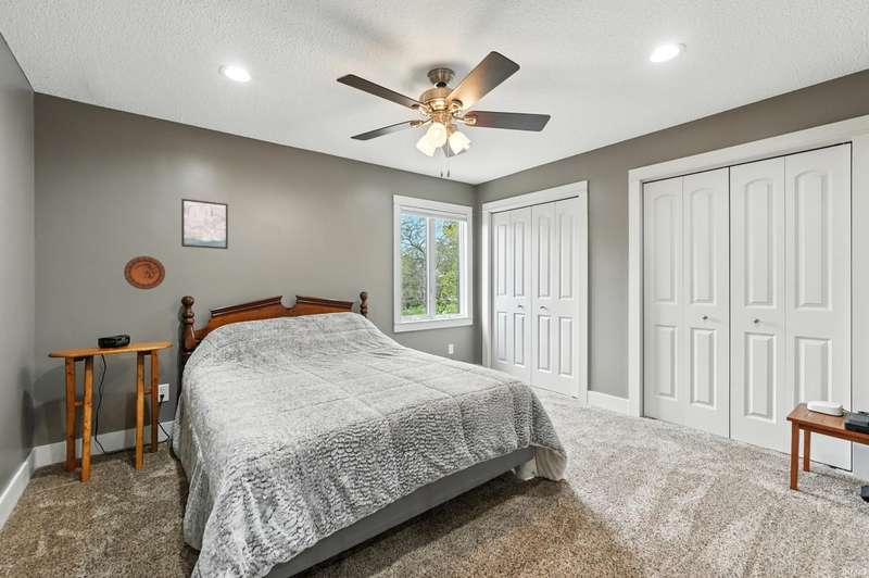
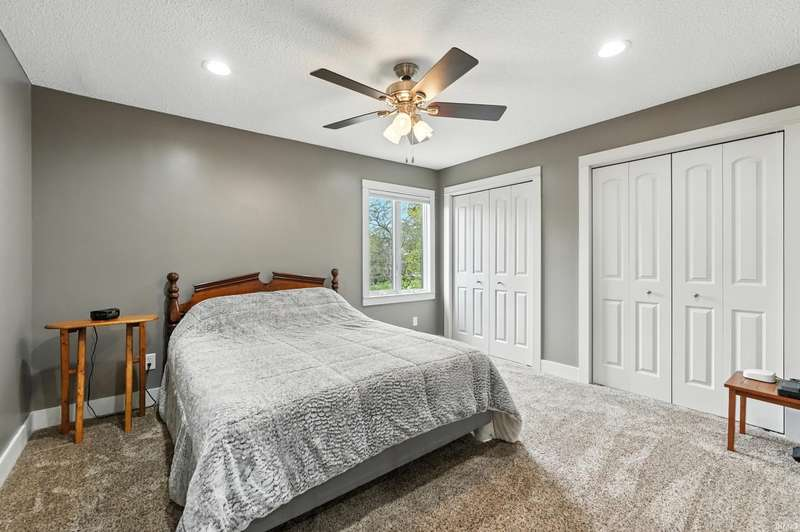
- decorative plate [123,255,166,290]
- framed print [180,198,229,250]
